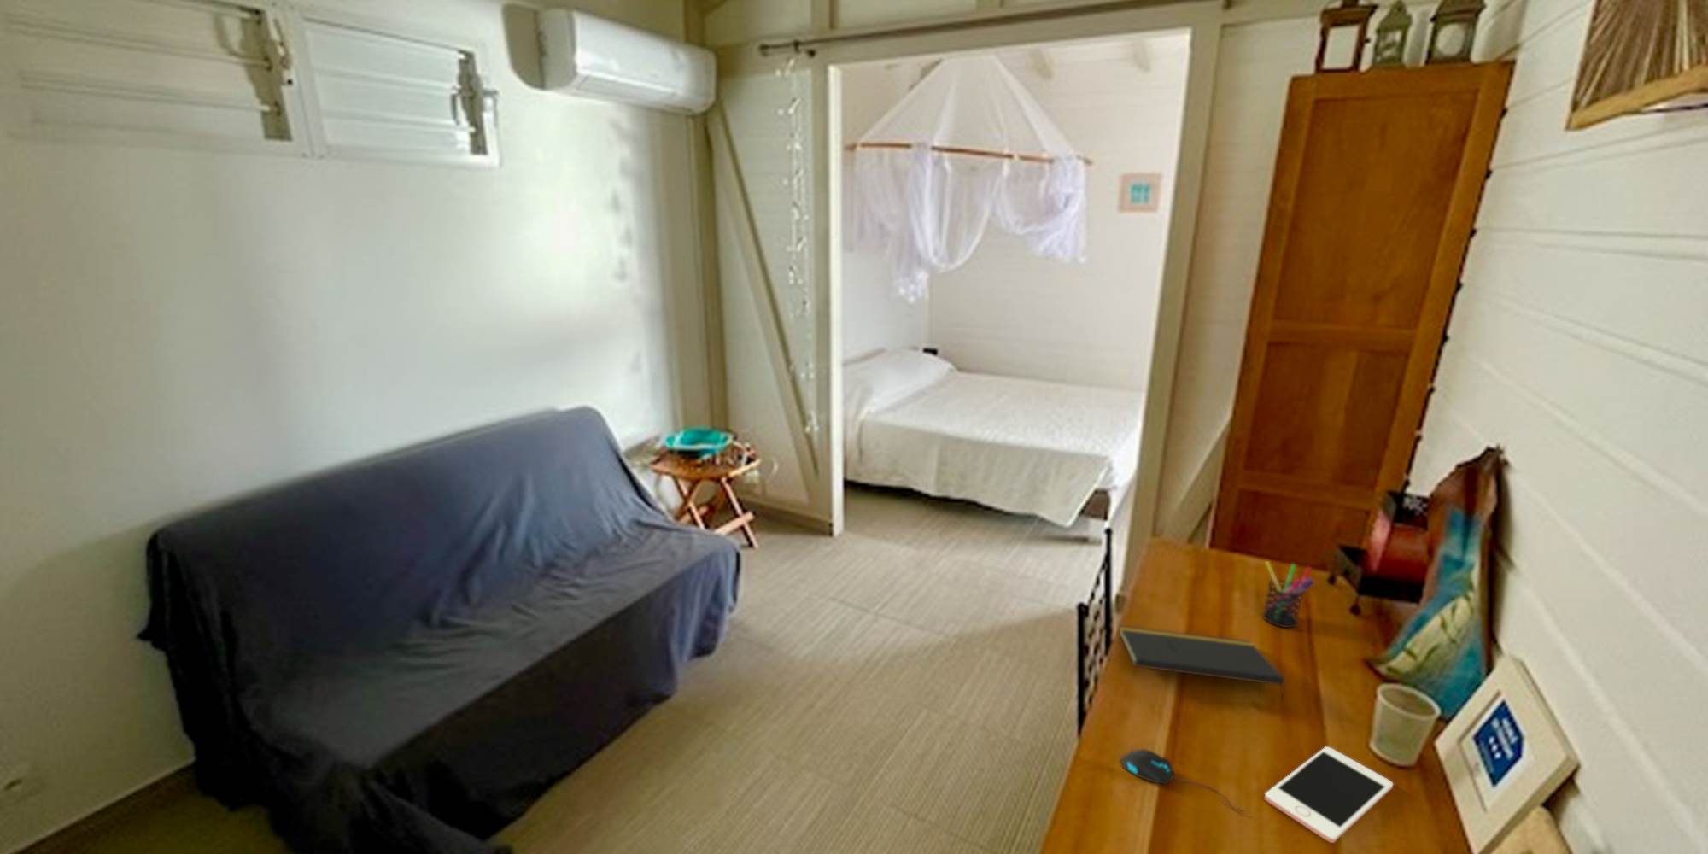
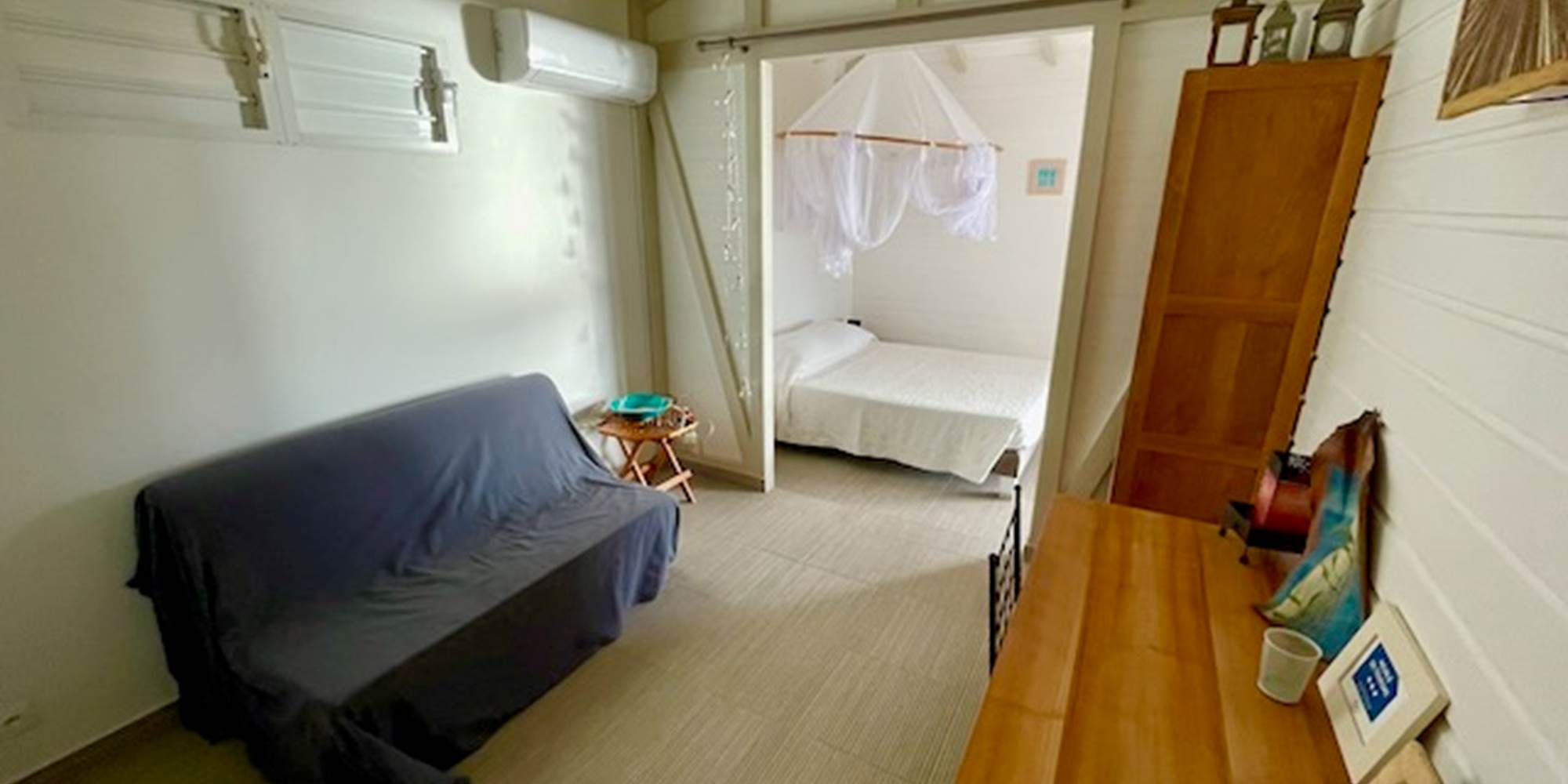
- notepad [1118,625,1285,703]
- mouse [1120,748,1247,813]
- cell phone [1264,745,1393,844]
- pen holder [1261,560,1315,629]
